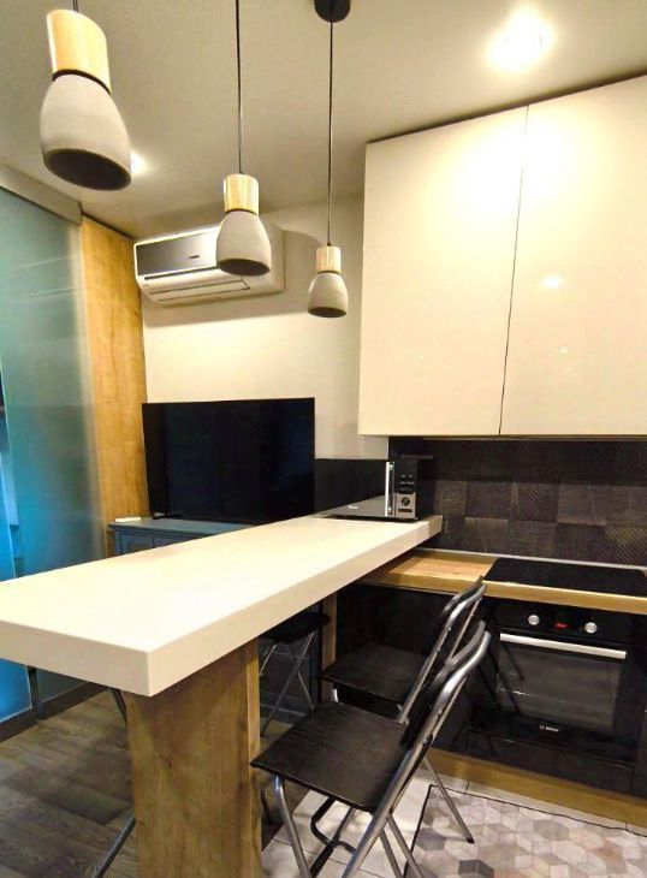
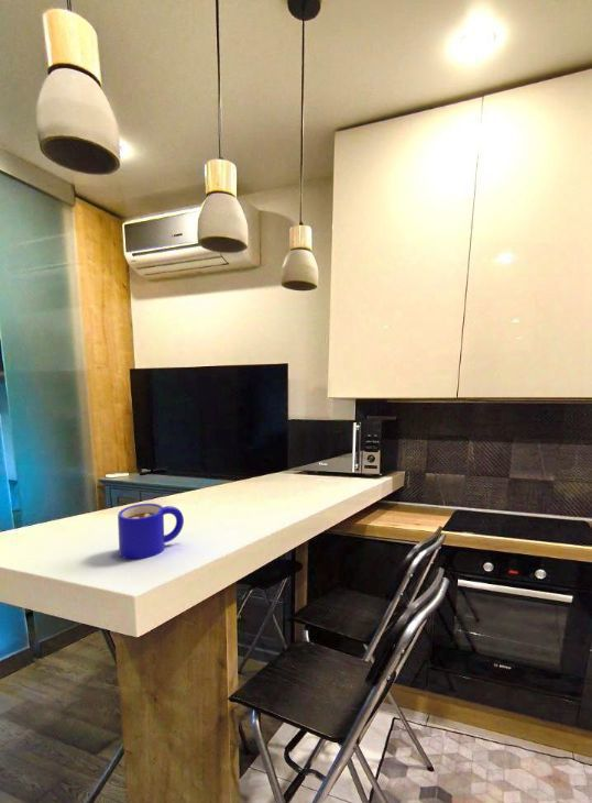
+ mug [117,503,185,560]
